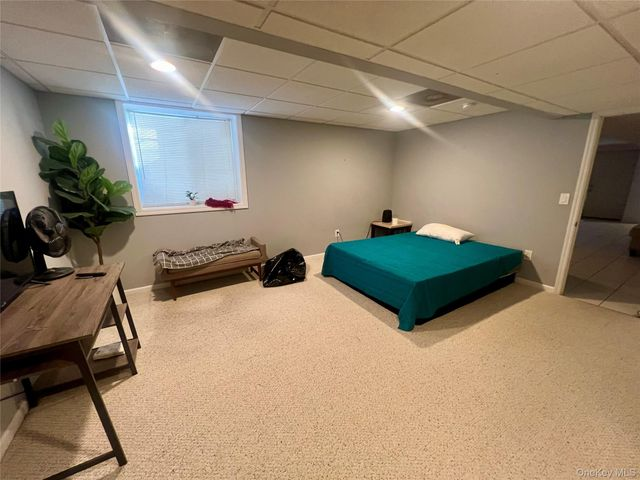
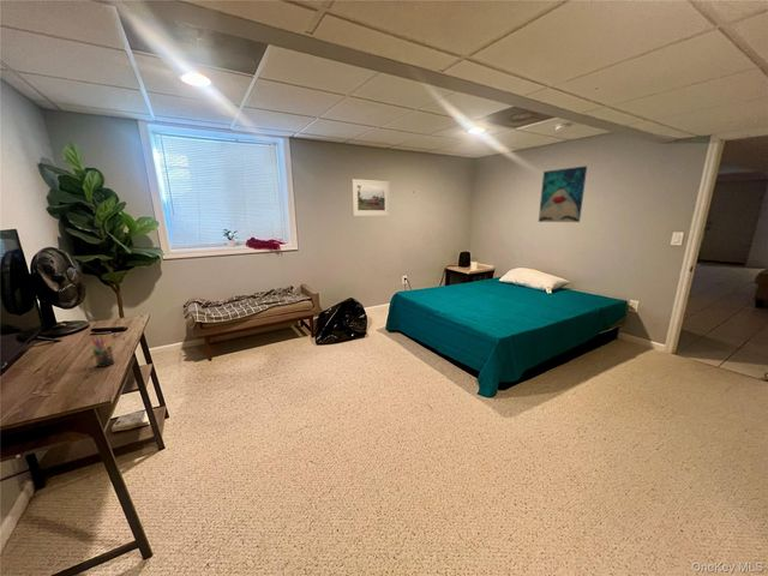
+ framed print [350,178,391,217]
+ pen holder [90,337,115,368]
+ wall art [538,164,588,223]
